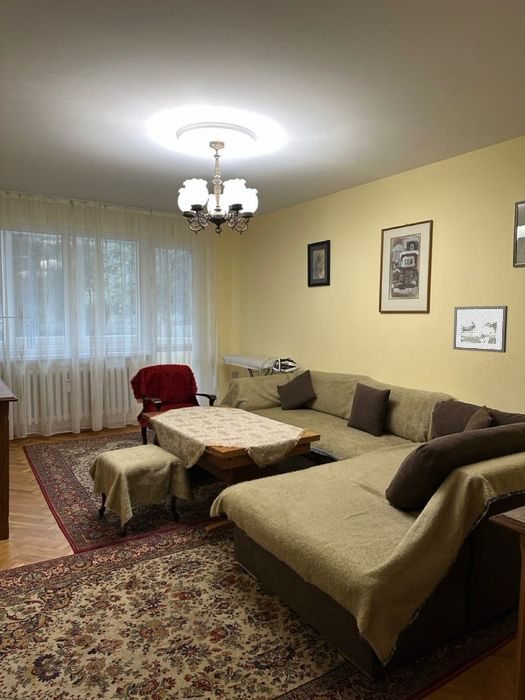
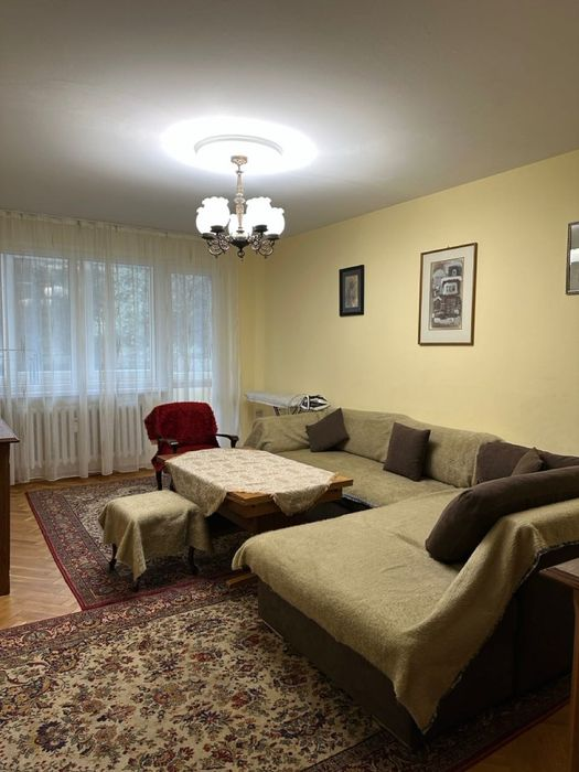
- picture frame [452,305,509,354]
